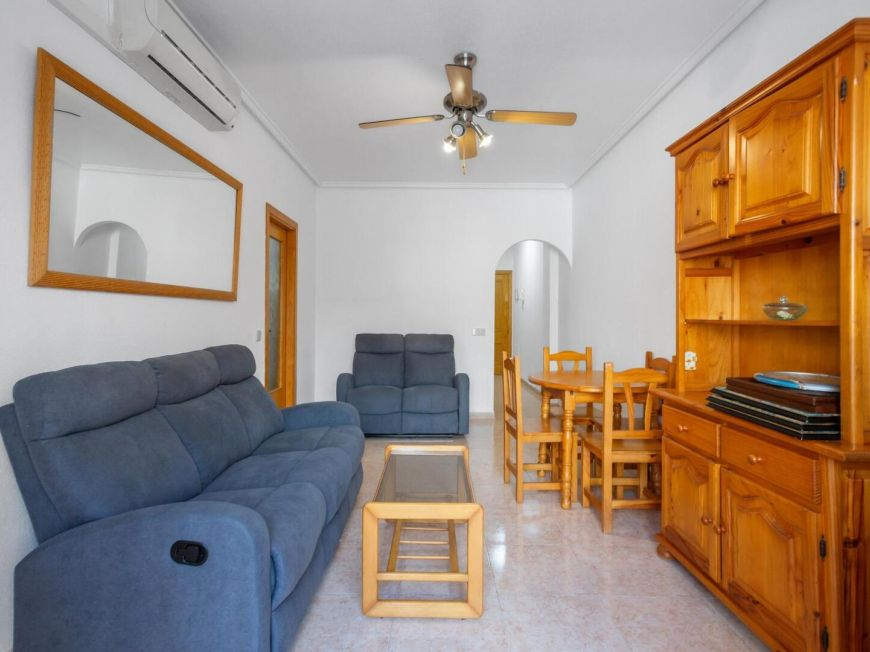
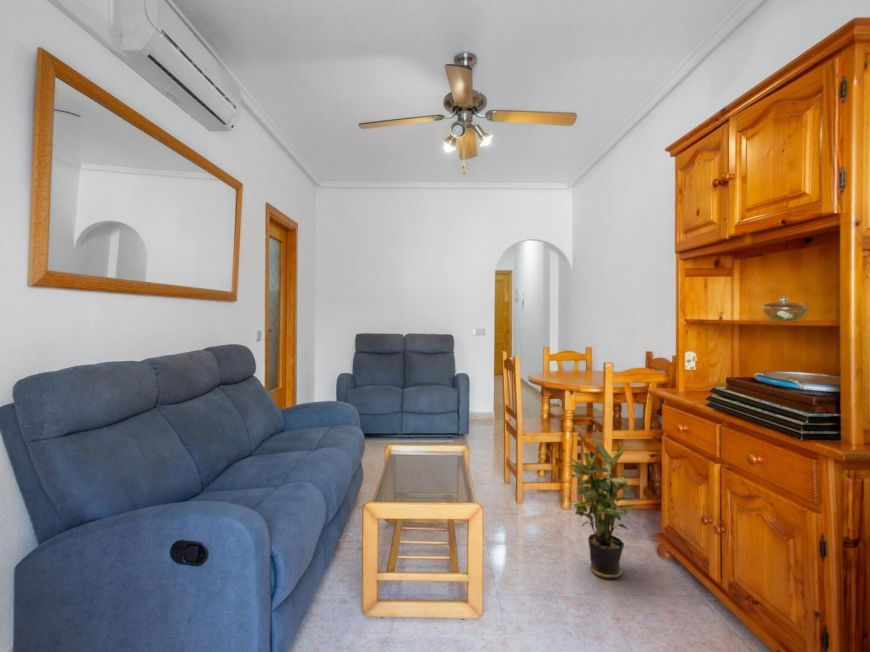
+ potted plant [569,439,637,580]
